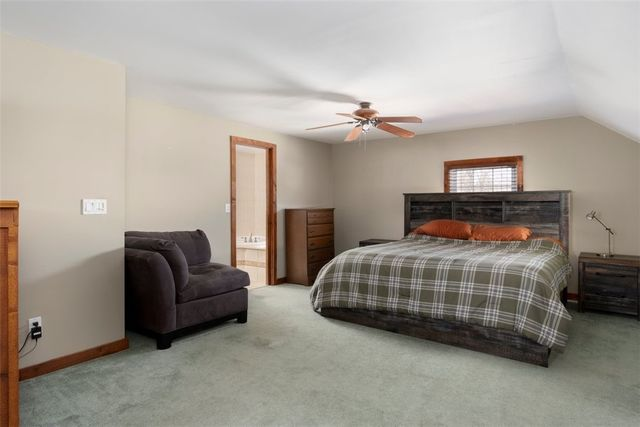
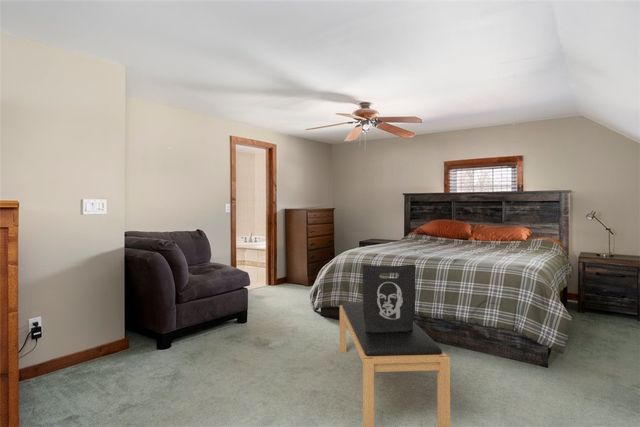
+ bench [339,301,451,427]
+ tote bag [362,263,417,333]
